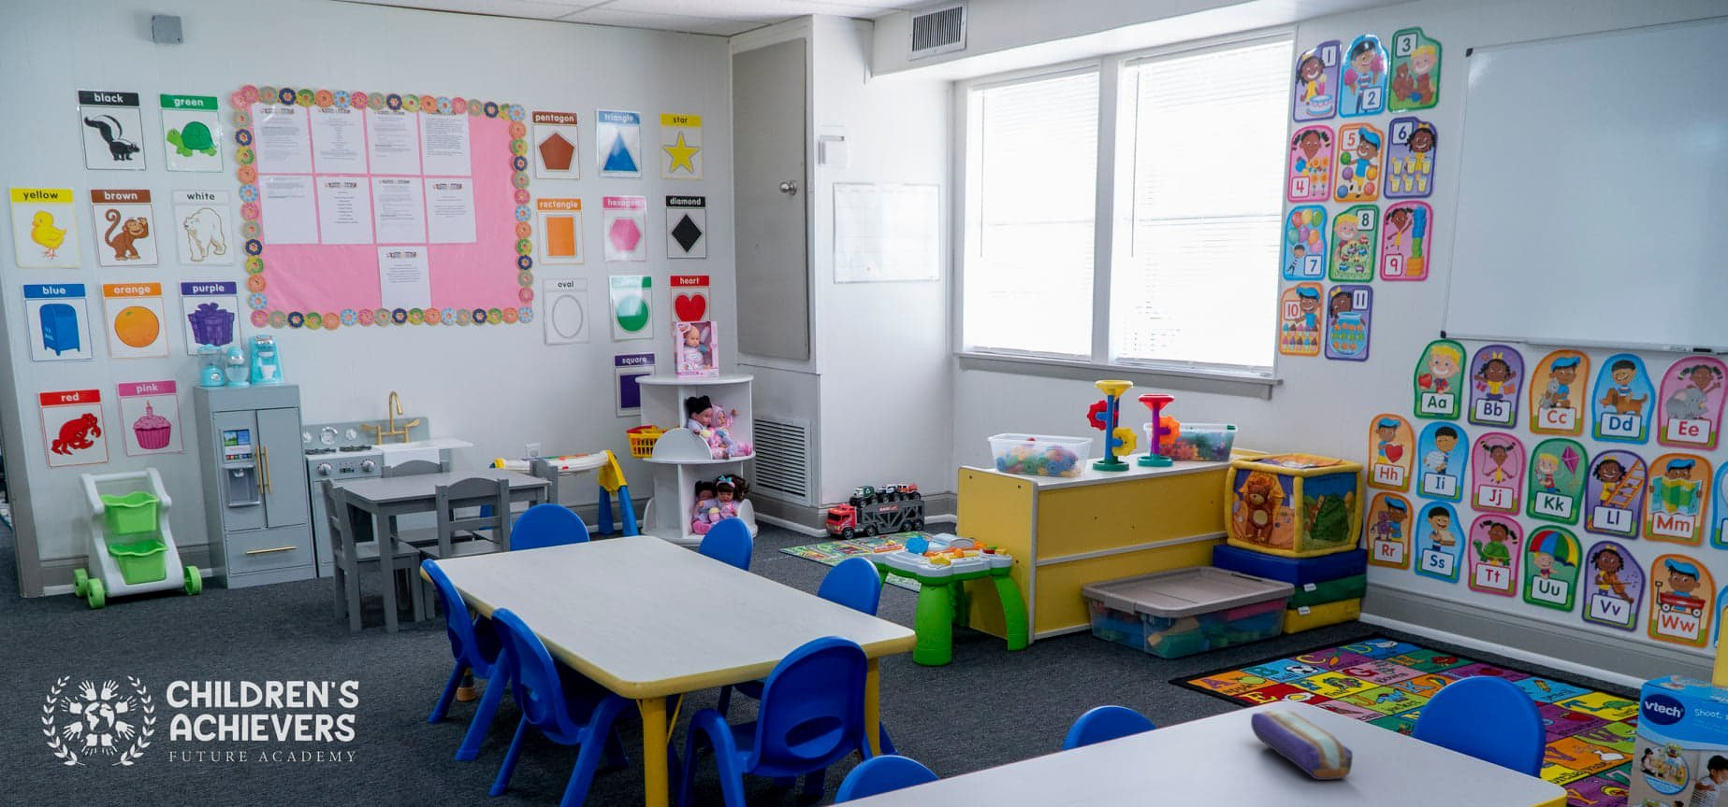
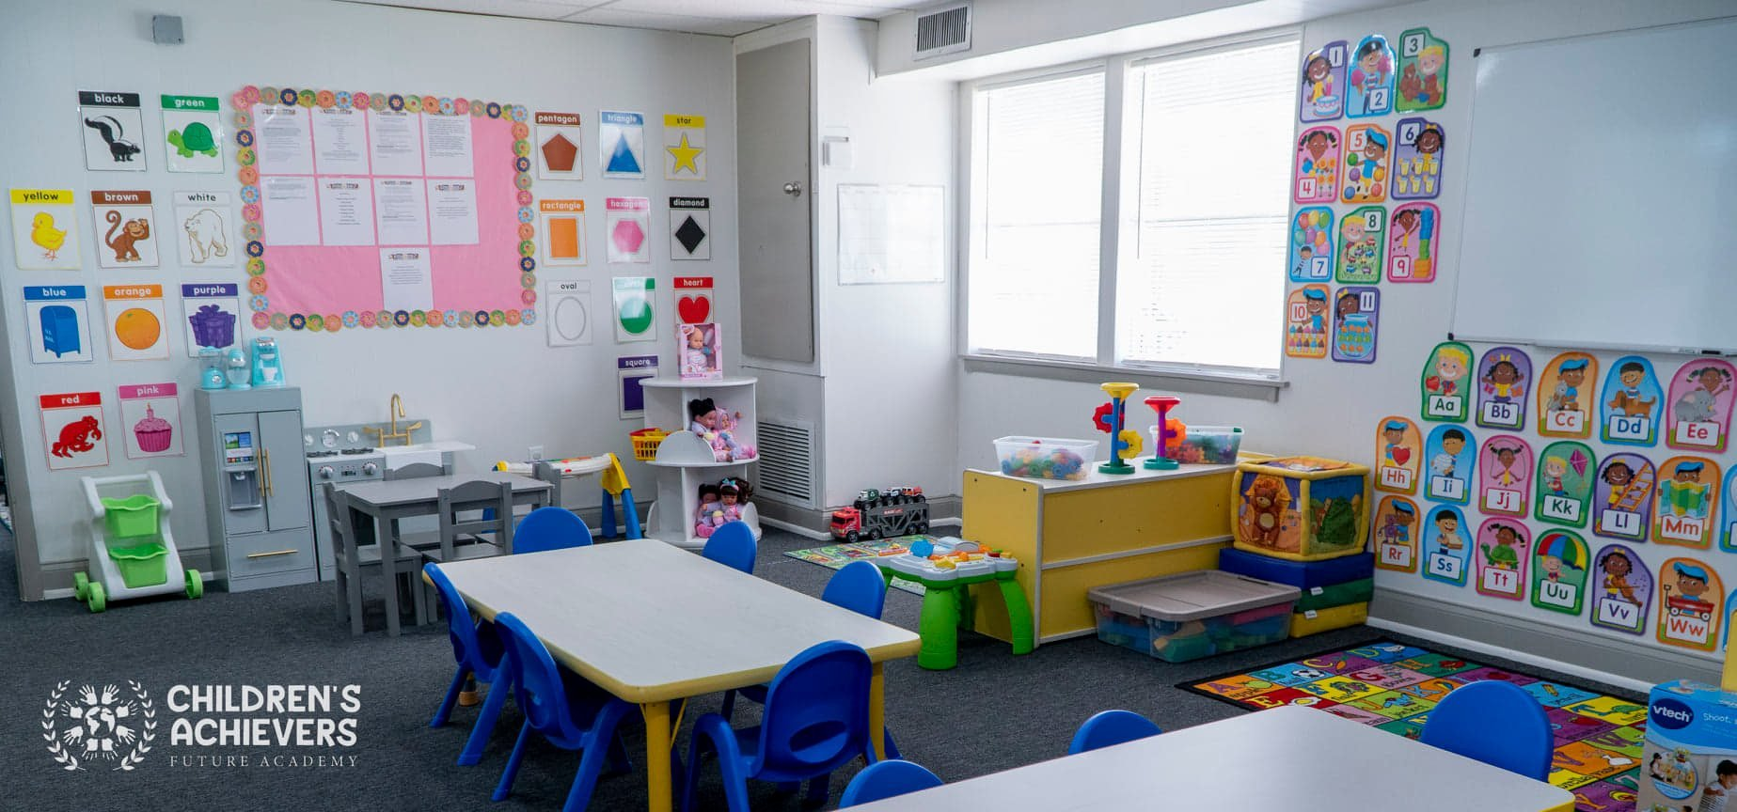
- pencil case [1250,709,1353,781]
